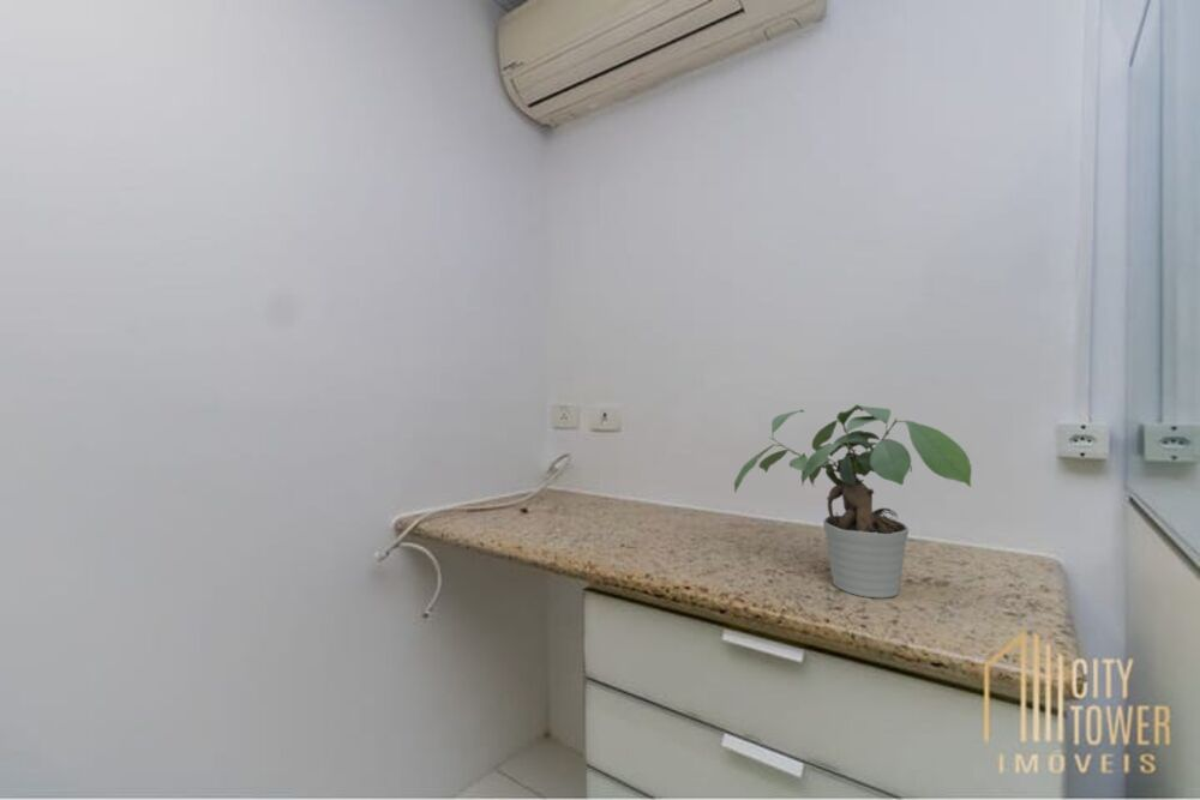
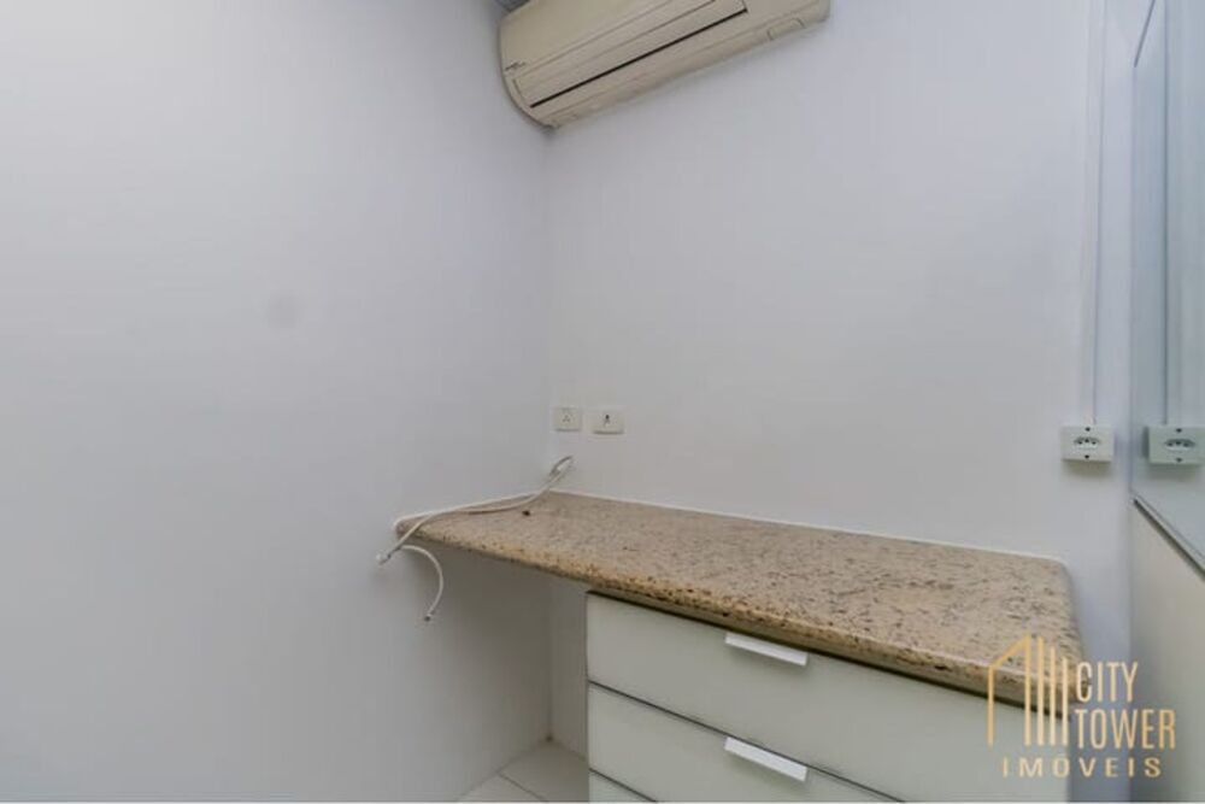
- potted plant [733,403,973,600]
